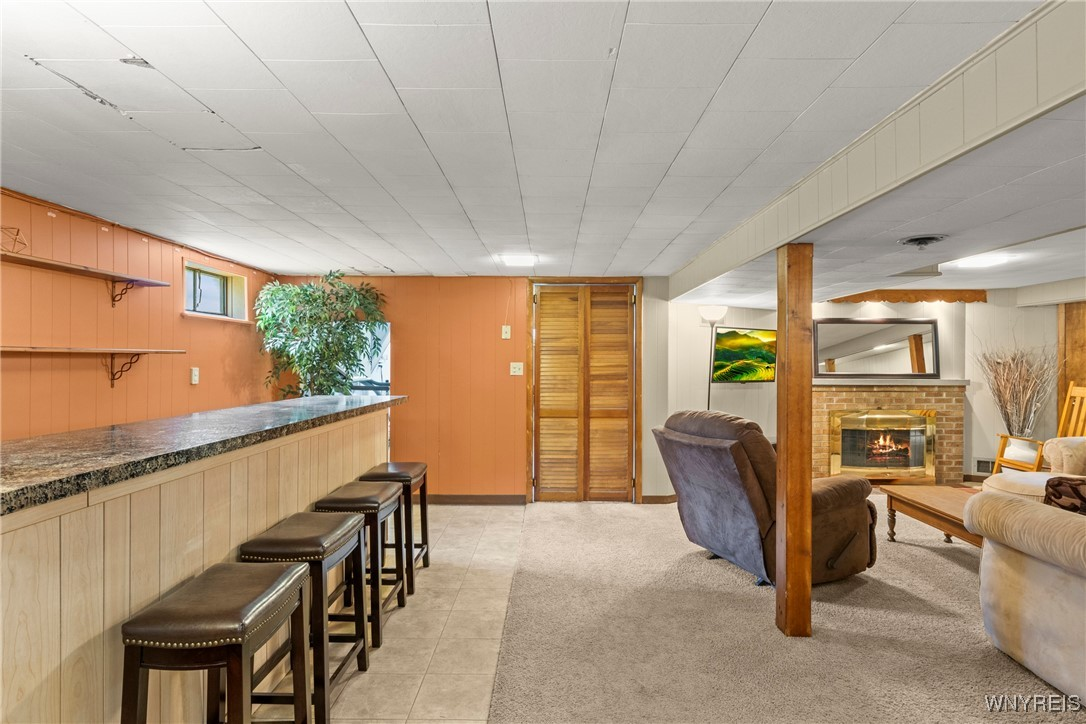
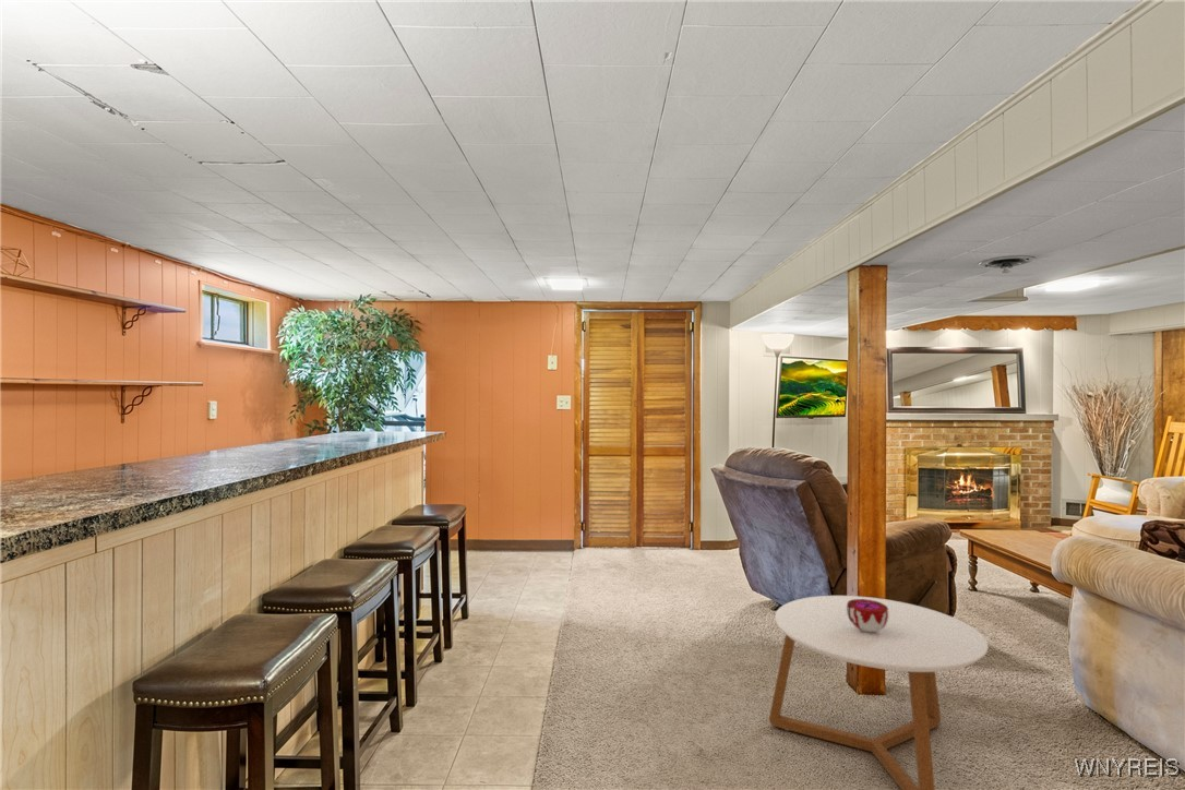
+ coffee table [768,595,990,790]
+ decorative bowl [847,599,888,632]
